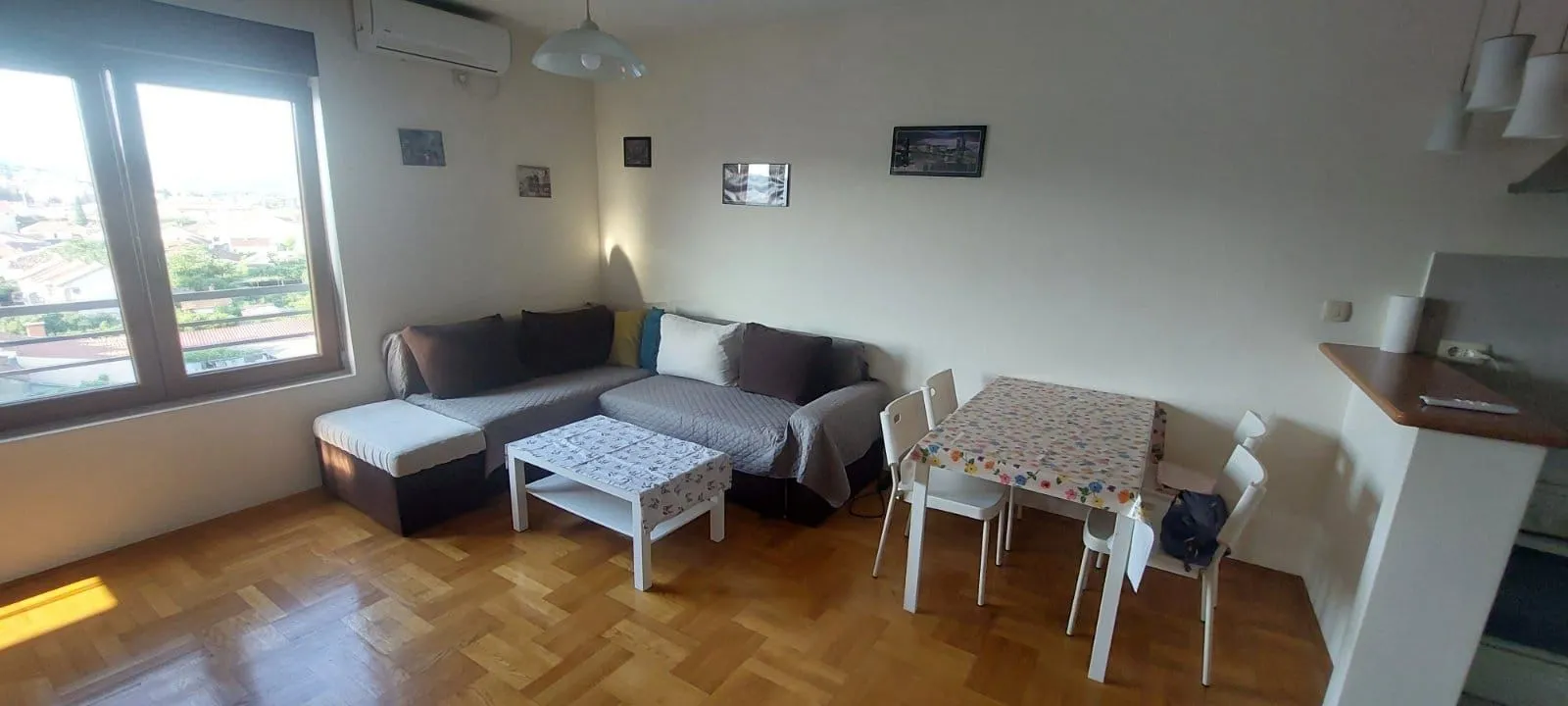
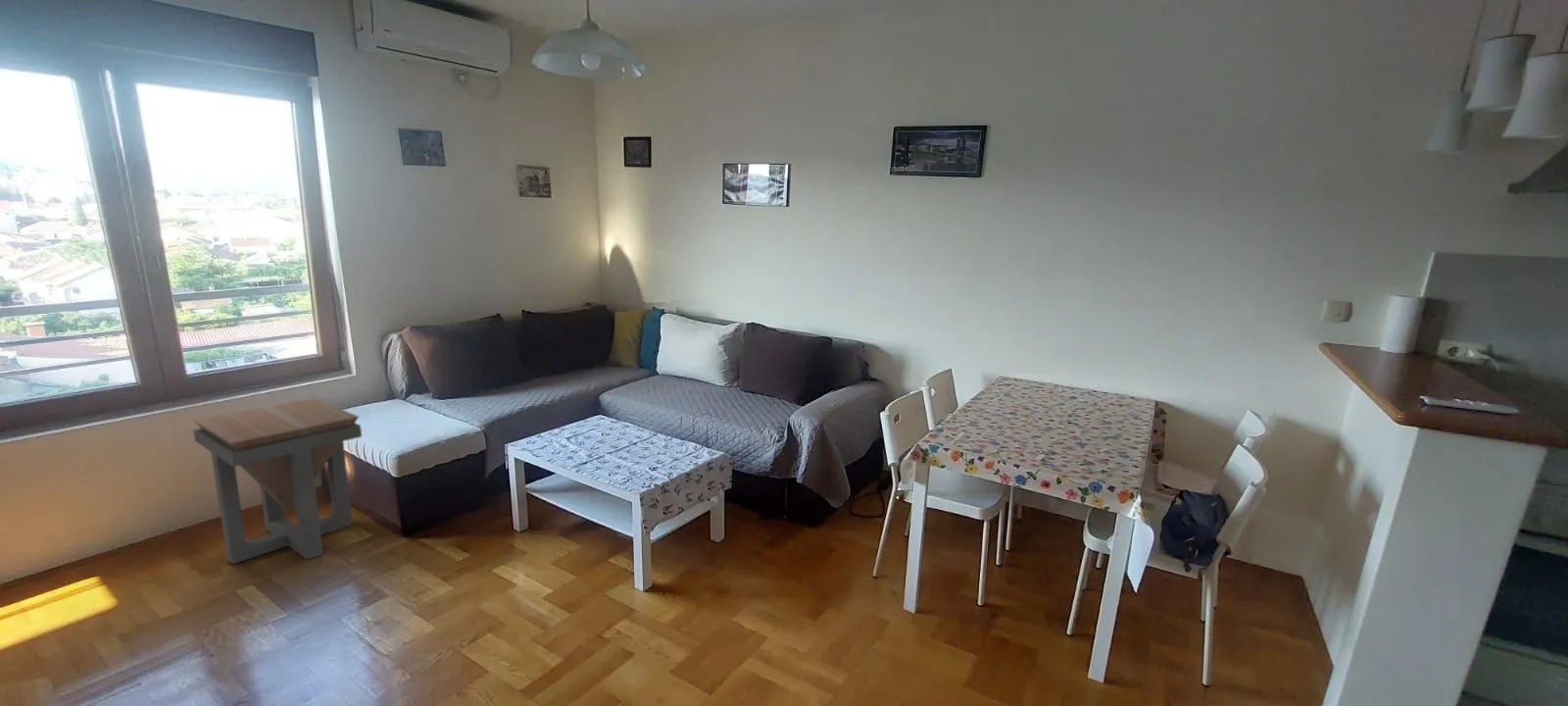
+ side table [192,397,363,565]
